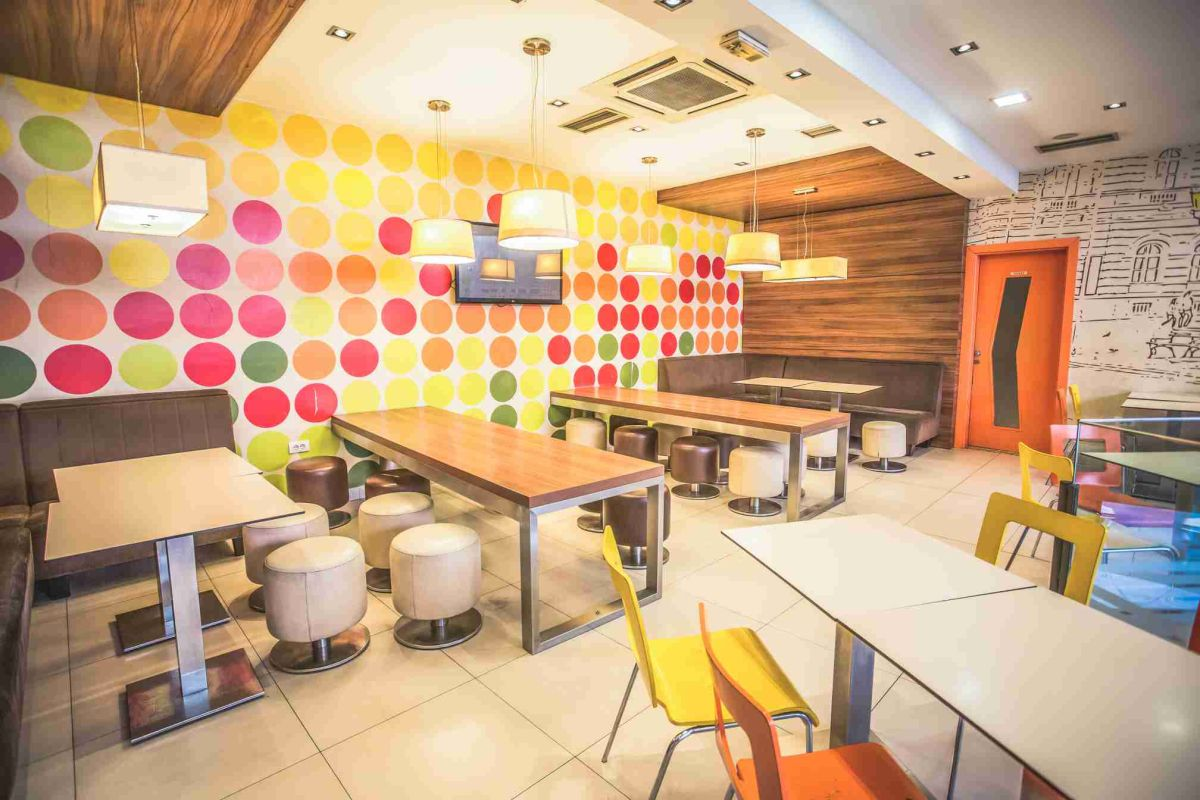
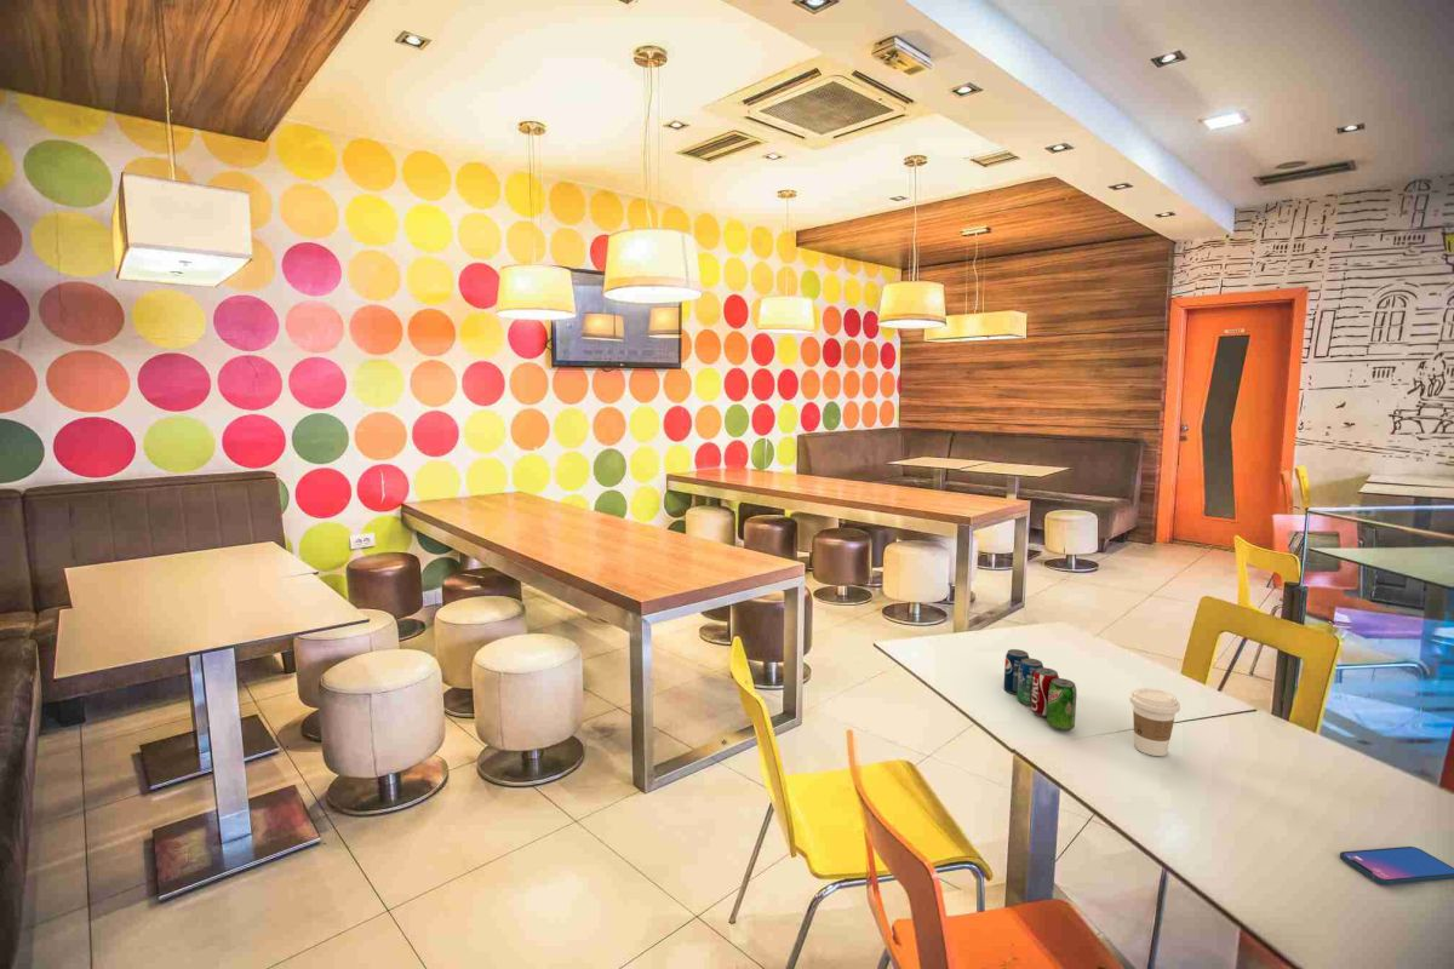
+ soda can [1002,648,1078,732]
+ smartphone [1339,845,1454,887]
+ coffee cup [1128,687,1181,757]
